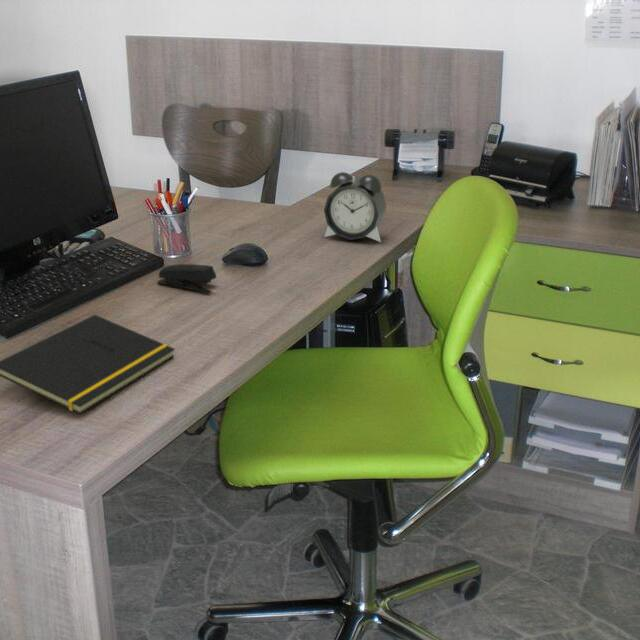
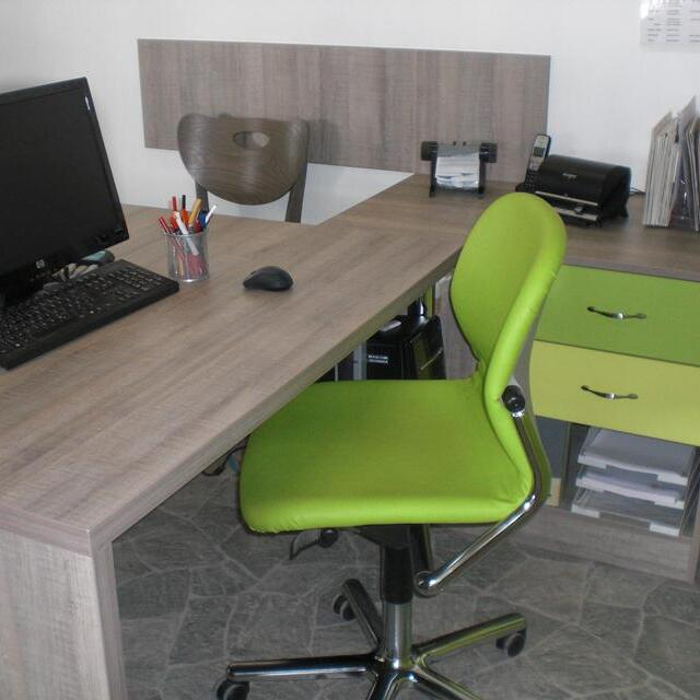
- stapler [156,263,217,293]
- alarm clock [323,171,388,243]
- notepad [0,314,176,415]
